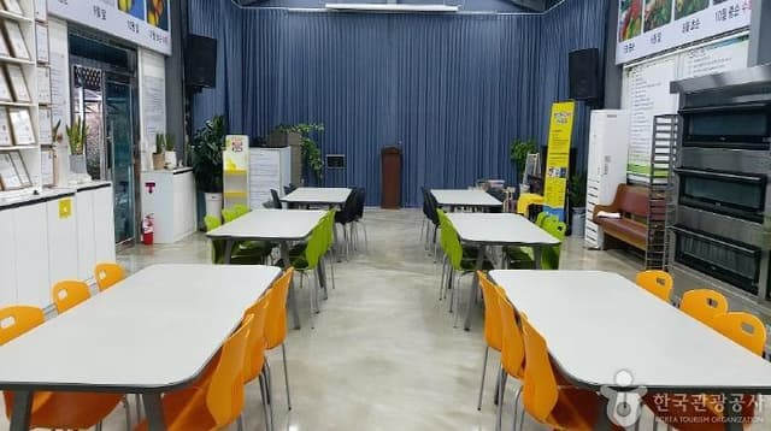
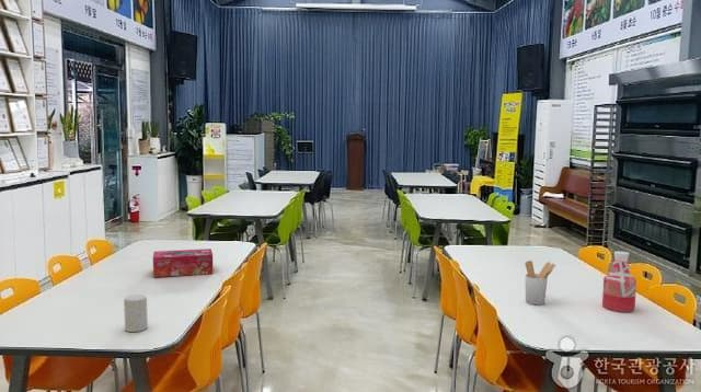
+ bottle [601,250,637,313]
+ tissue box [152,247,215,278]
+ utensil holder [524,260,556,305]
+ cup [123,293,149,333]
